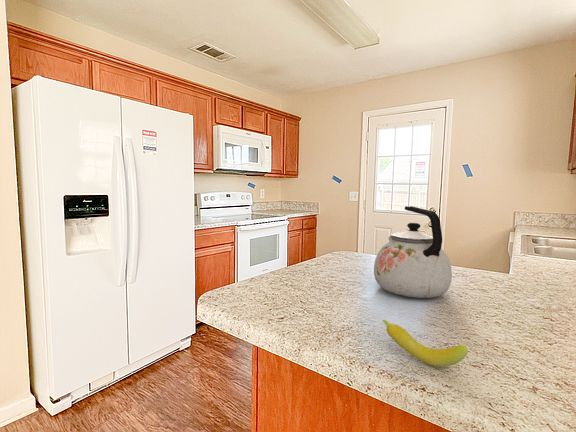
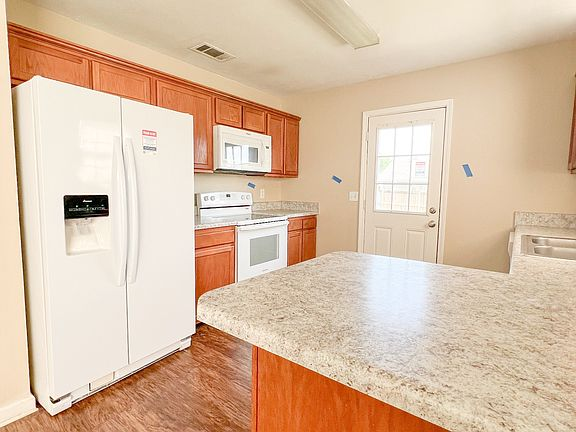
- kettle [373,205,453,299]
- fruit [382,319,469,368]
